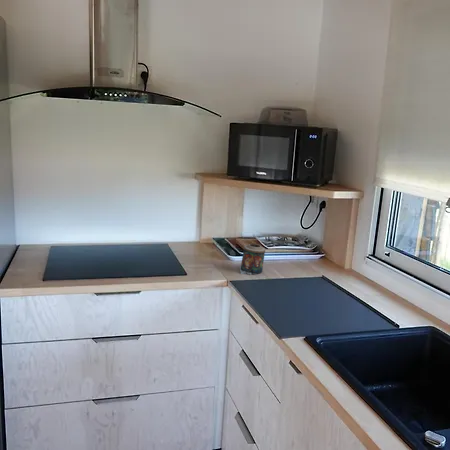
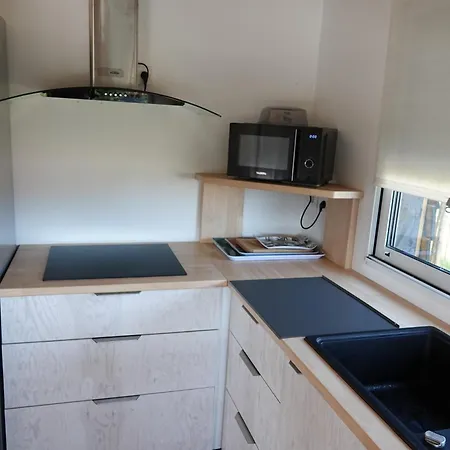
- candle [239,243,266,275]
